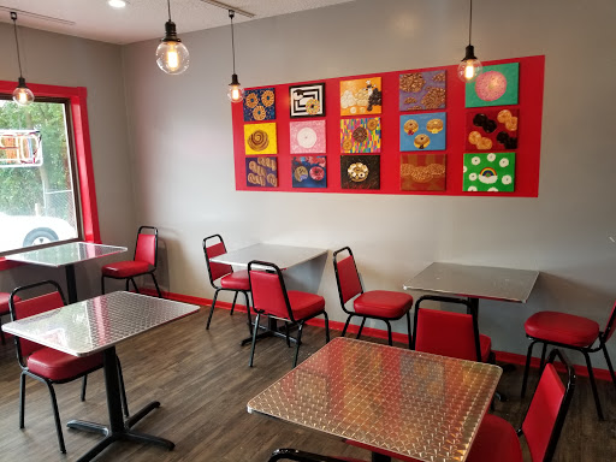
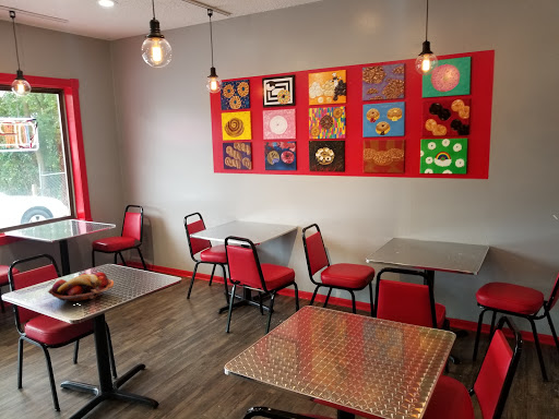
+ fruit basket [47,271,115,306]
